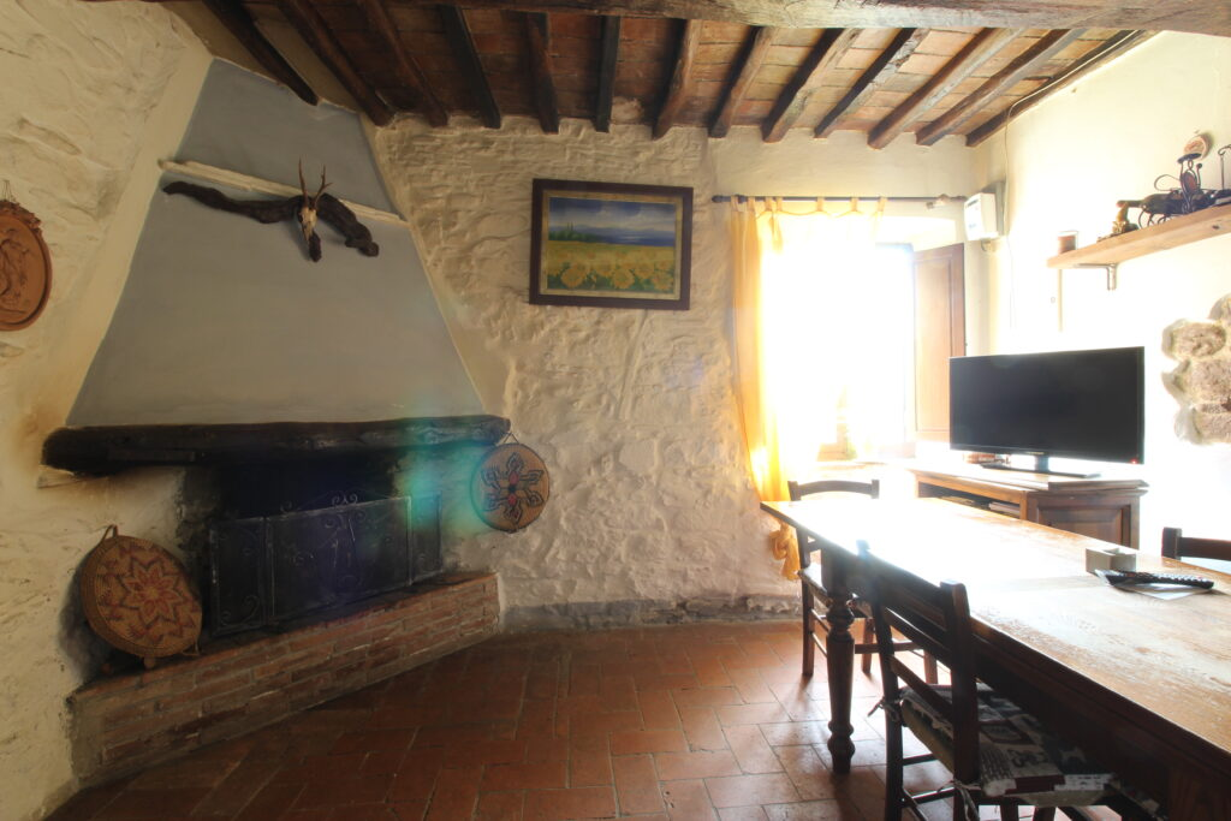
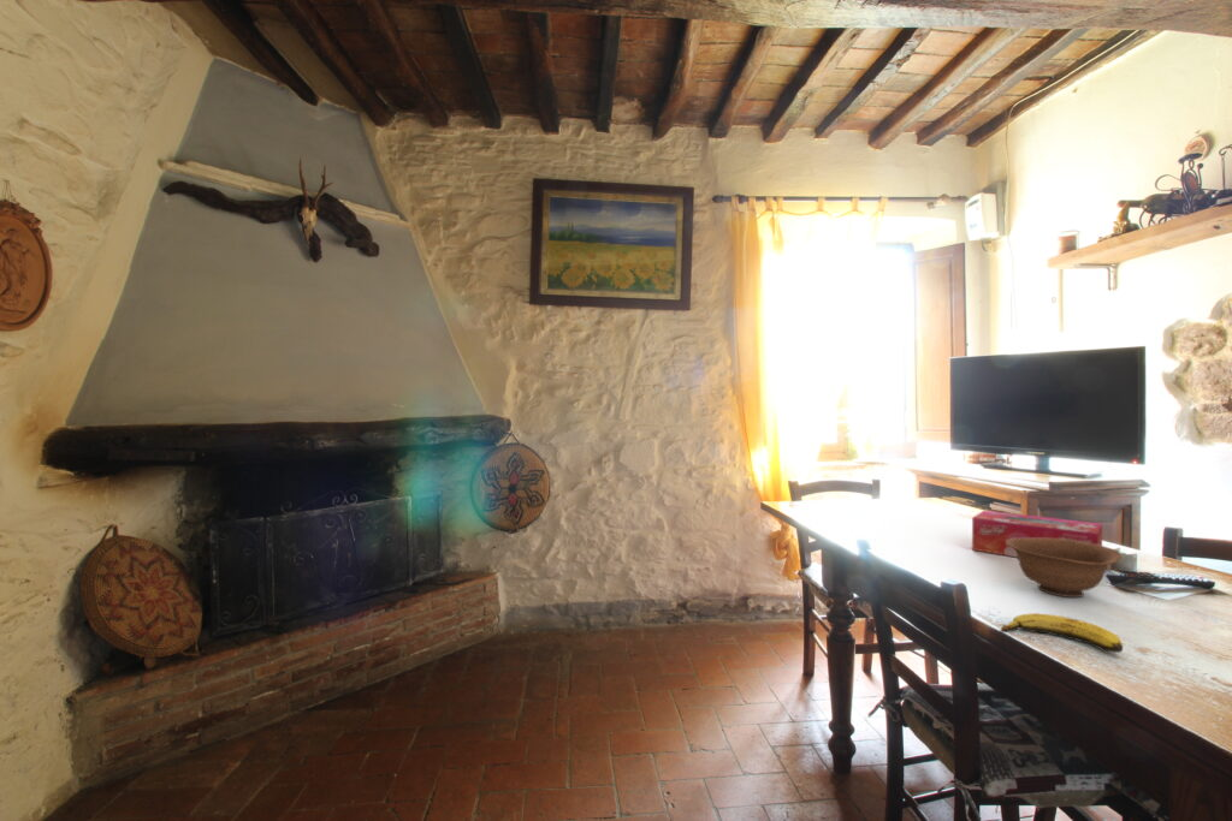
+ banana [997,612,1124,654]
+ bowl [1006,539,1123,599]
+ tissue box [971,510,1103,559]
